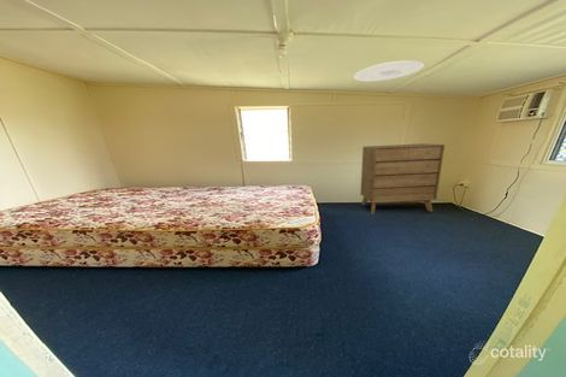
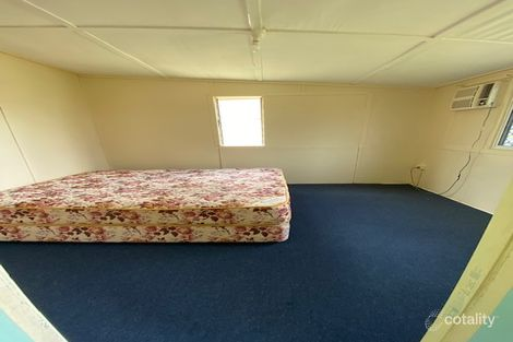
- ceiling light [353,59,425,82]
- dresser [359,142,446,214]
